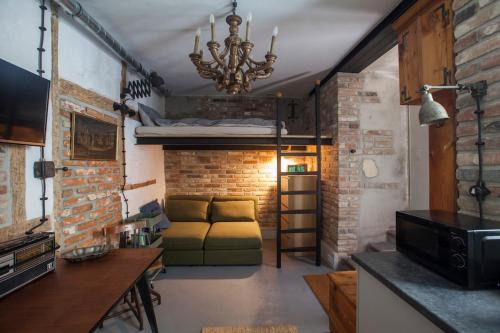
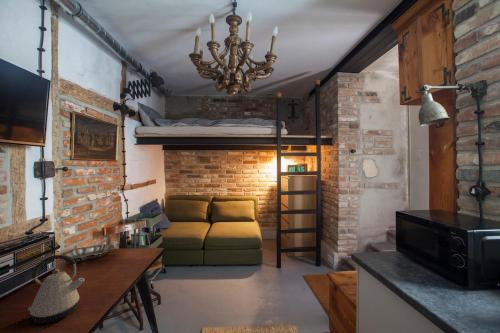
+ kettle [27,254,86,324]
